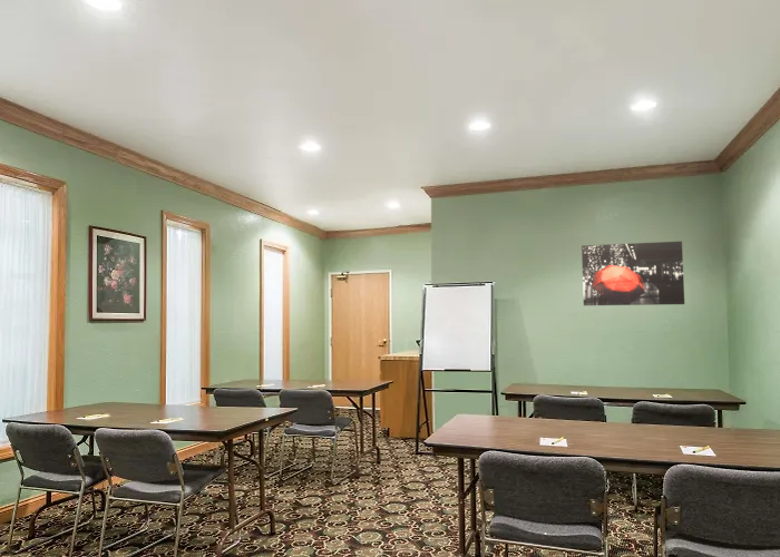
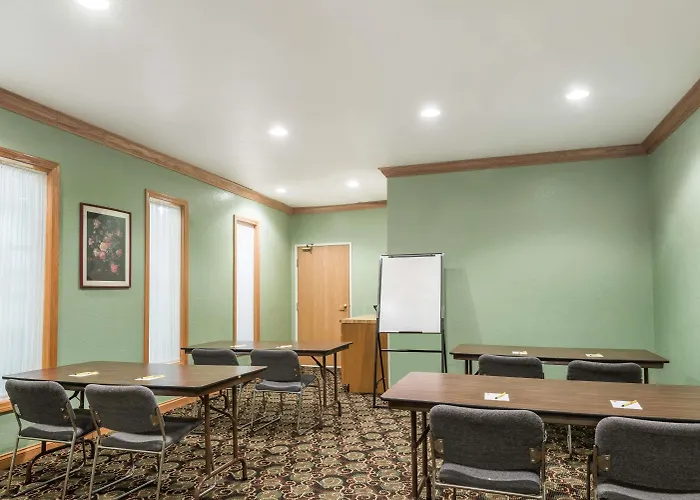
- wall art [581,241,685,306]
